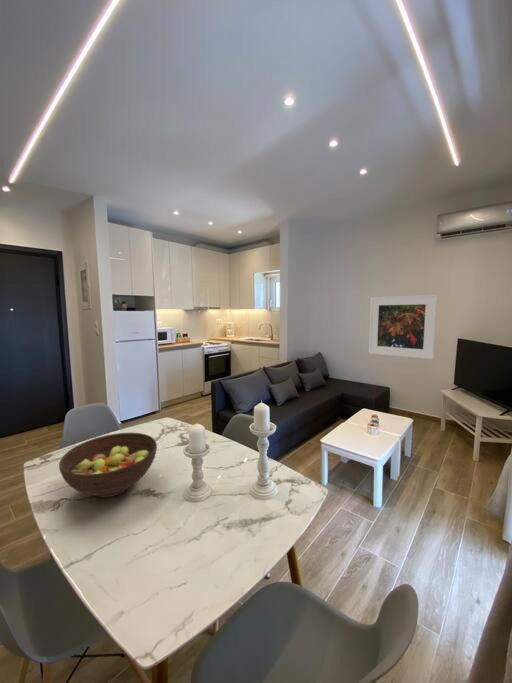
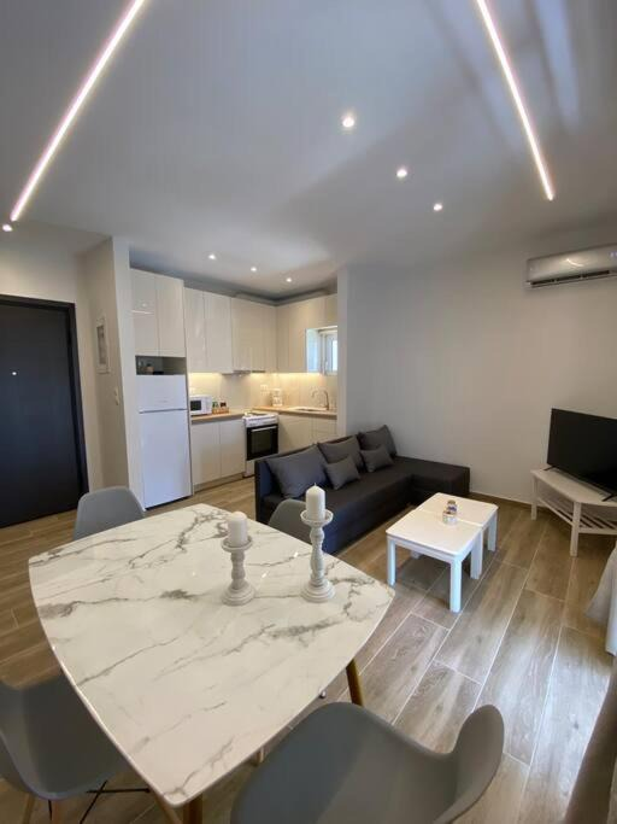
- fruit bowl [58,432,158,499]
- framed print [368,294,438,360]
